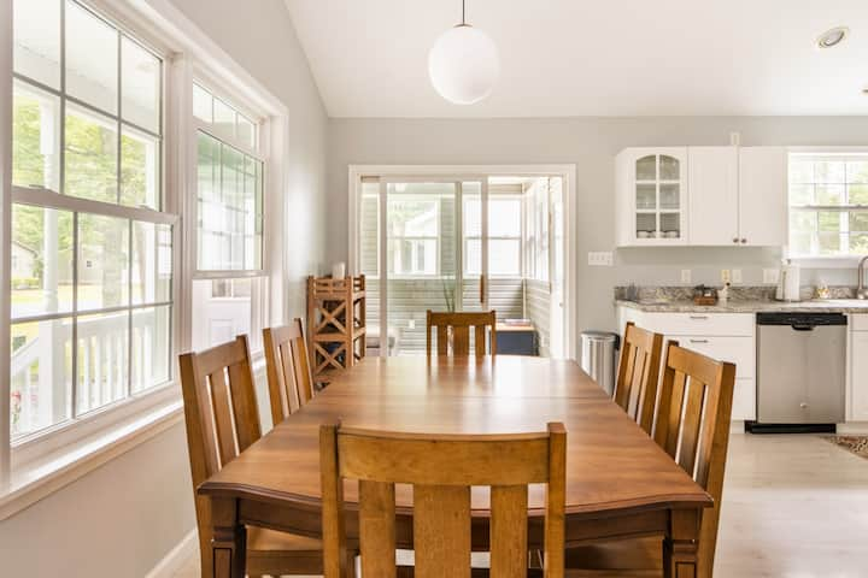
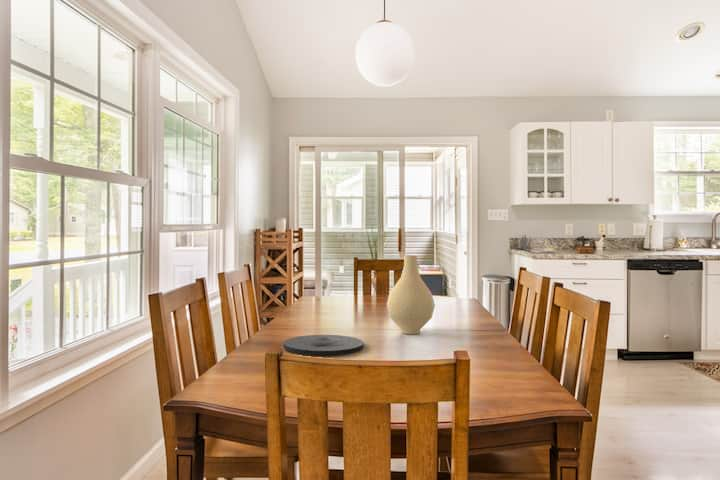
+ vase [386,254,436,335]
+ plate [282,334,365,356]
